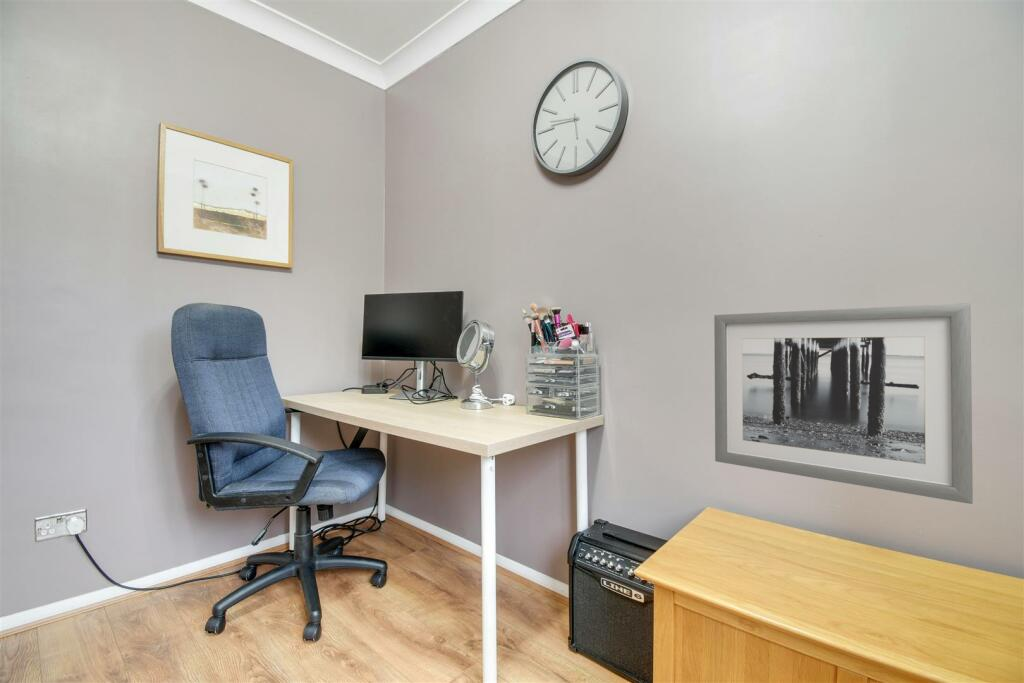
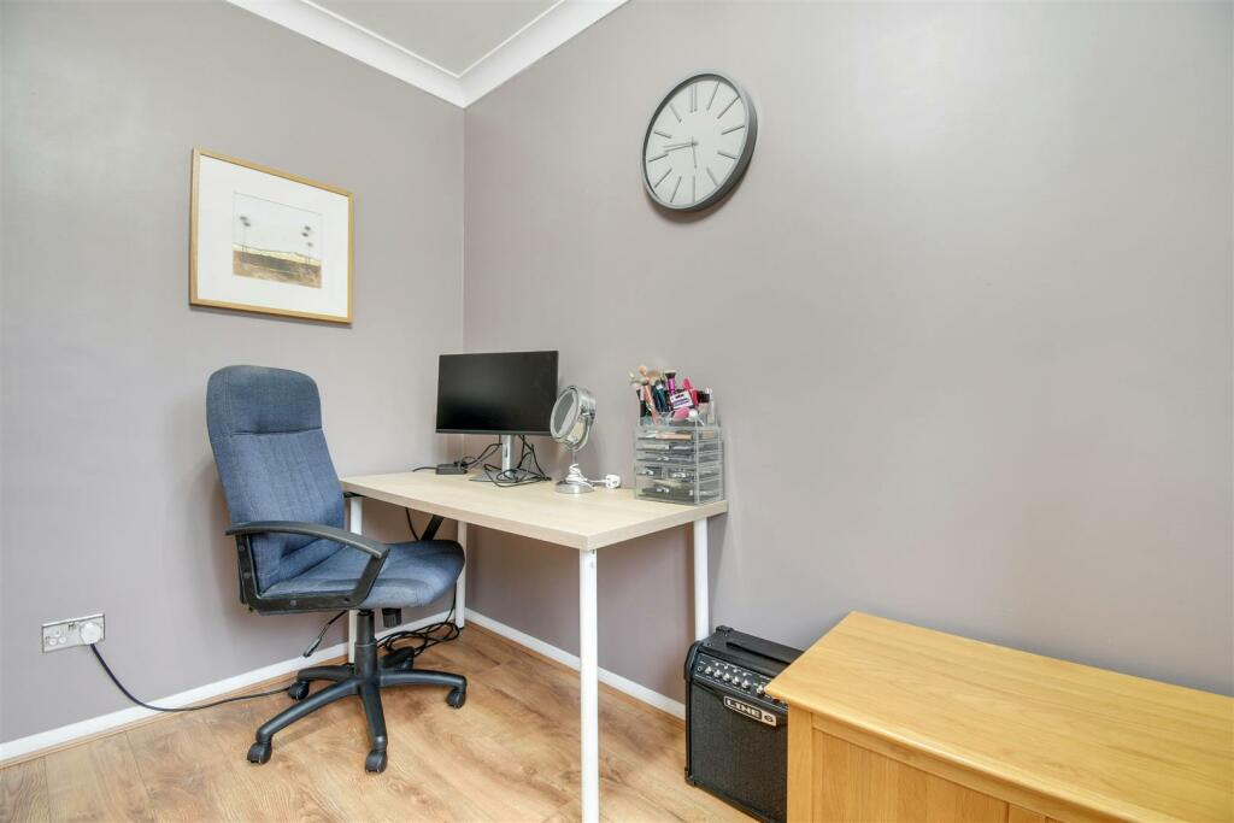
- wall art [713,302,974,505]
